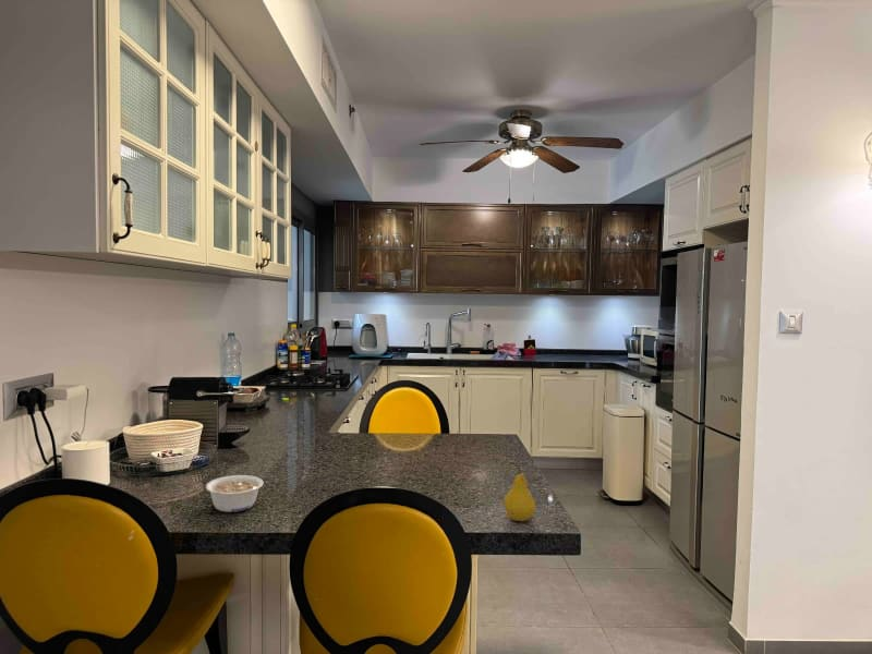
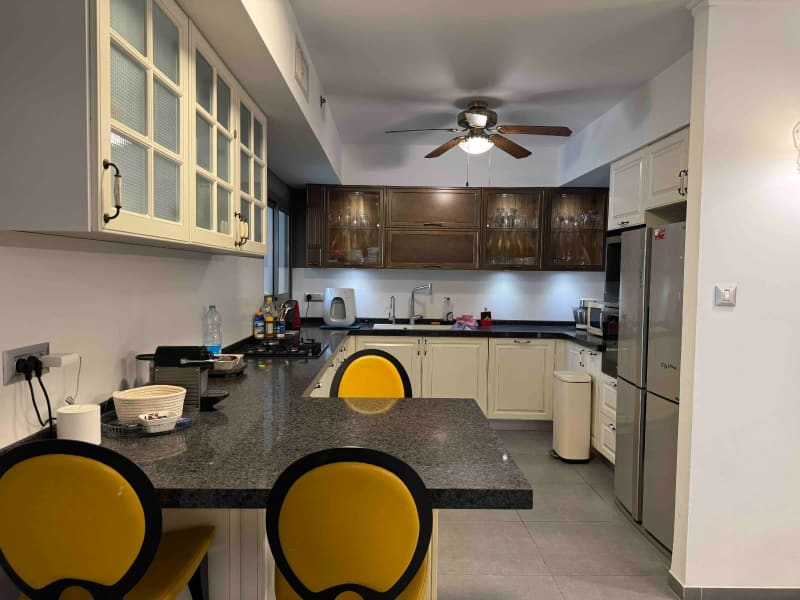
- legume [205,474,265,513]
- fruit [502,461,536,522]
